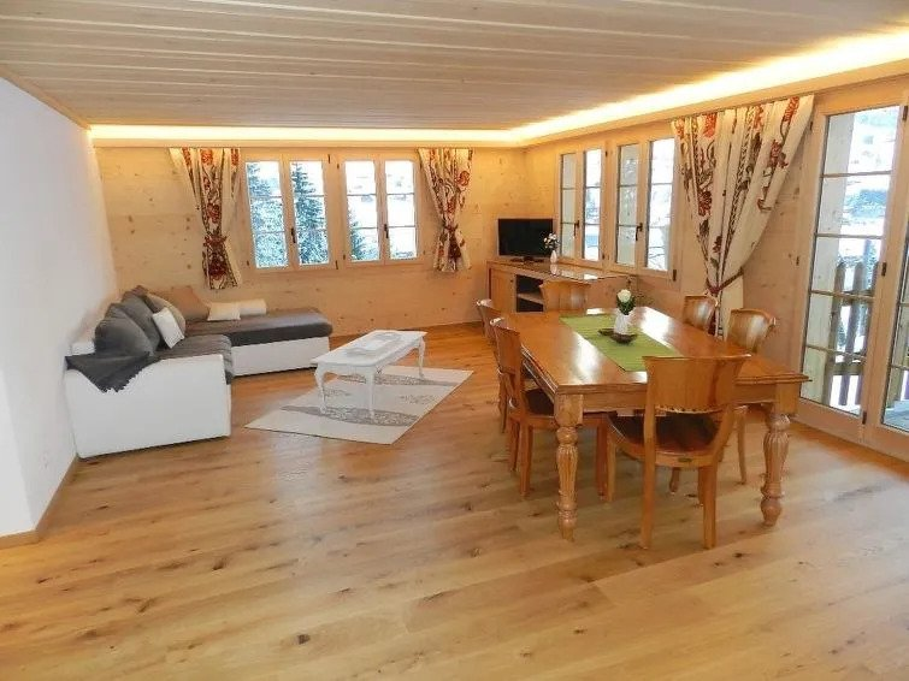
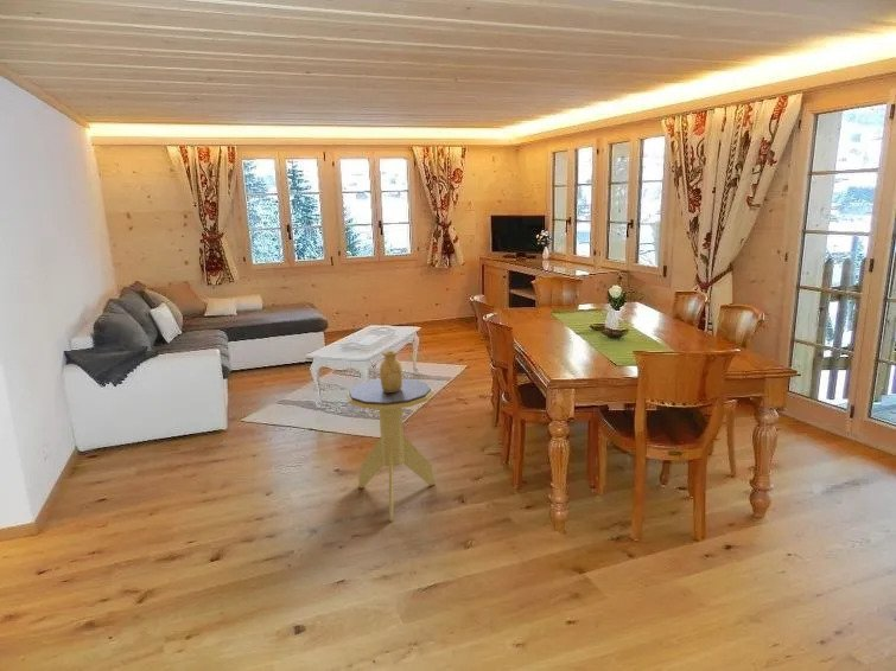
+ vase [379,350,403,392]
+ side table [345,377,437,522]
